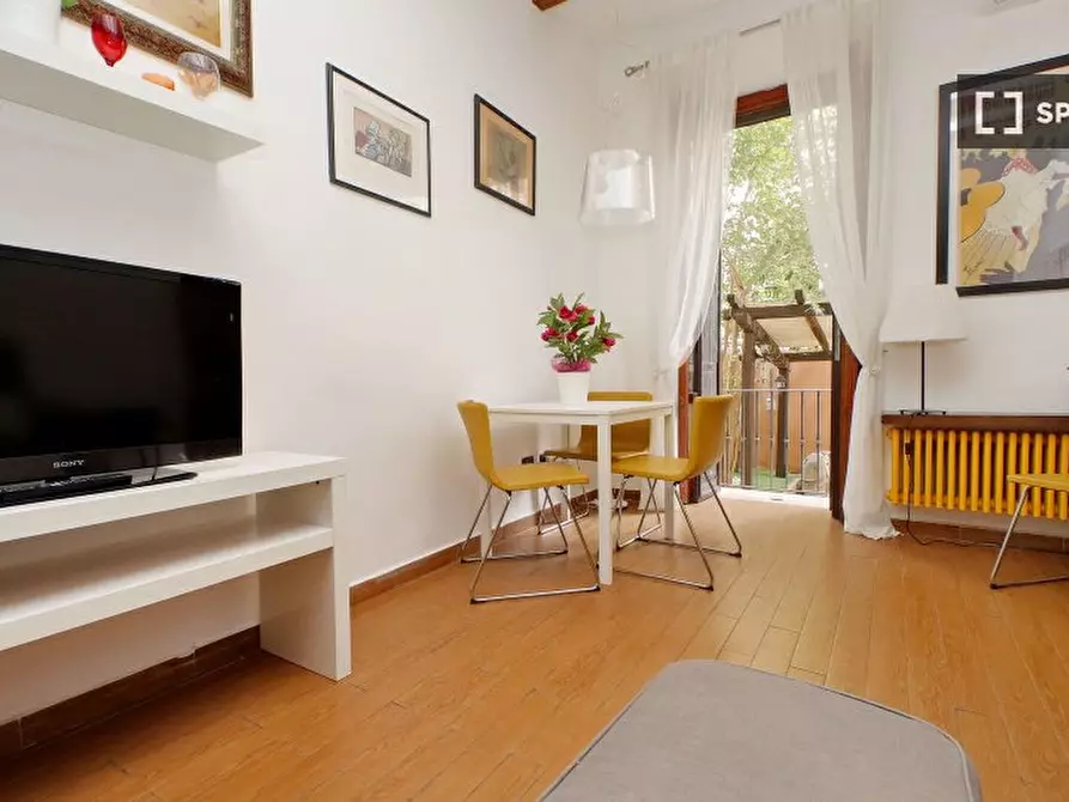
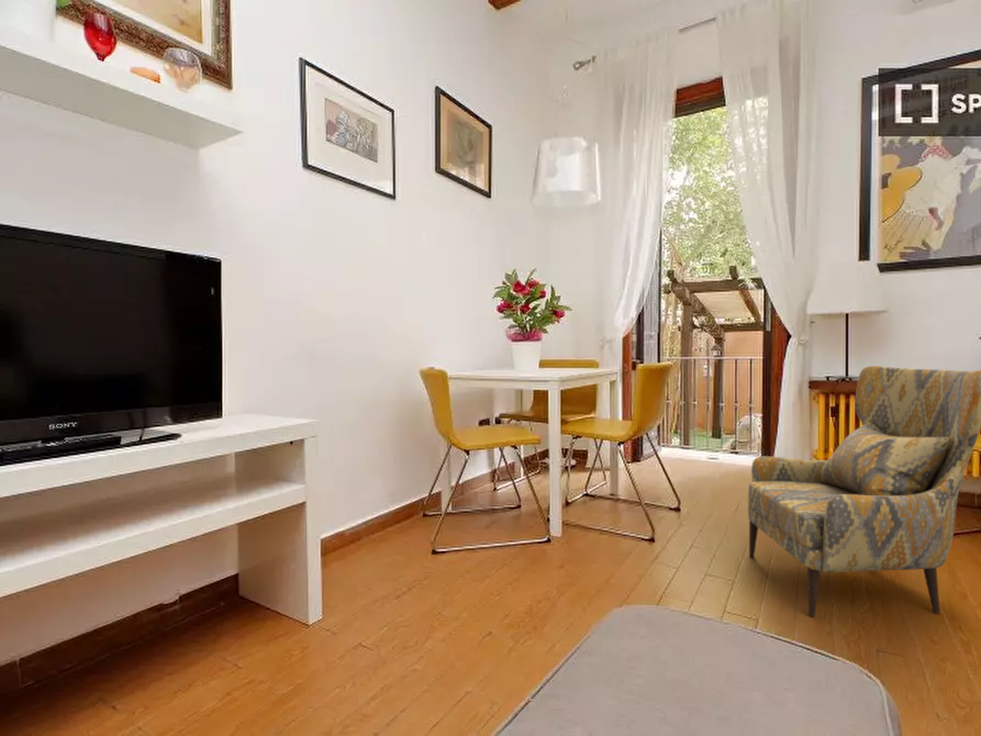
+ armchair [747,365,981,617]
